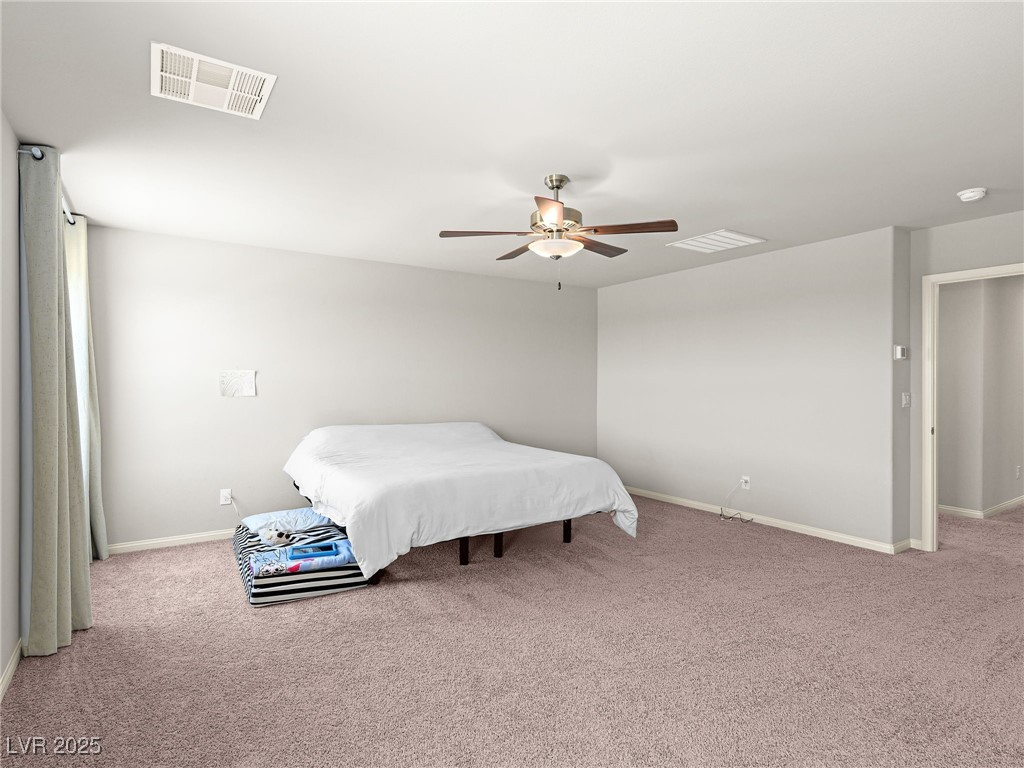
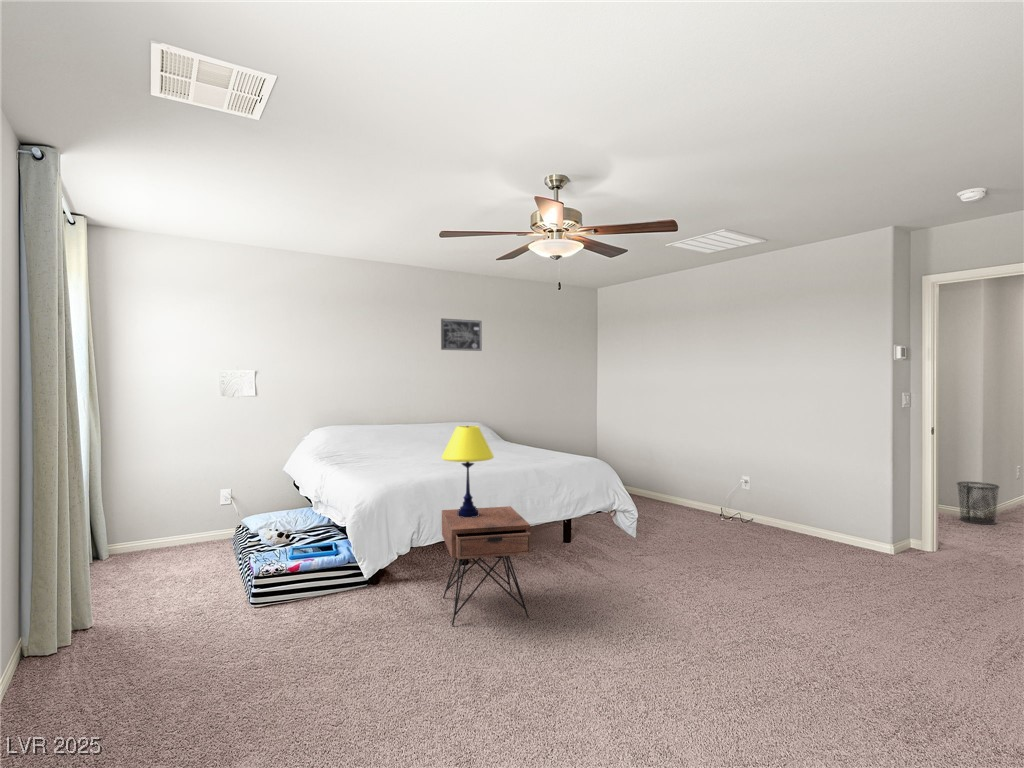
+ nightstand [441,505,532,627]
+ table lamp [441,425,495,518]
+ waste bin [955,481,1001,526]
+ wall art [440,318,483,352]
